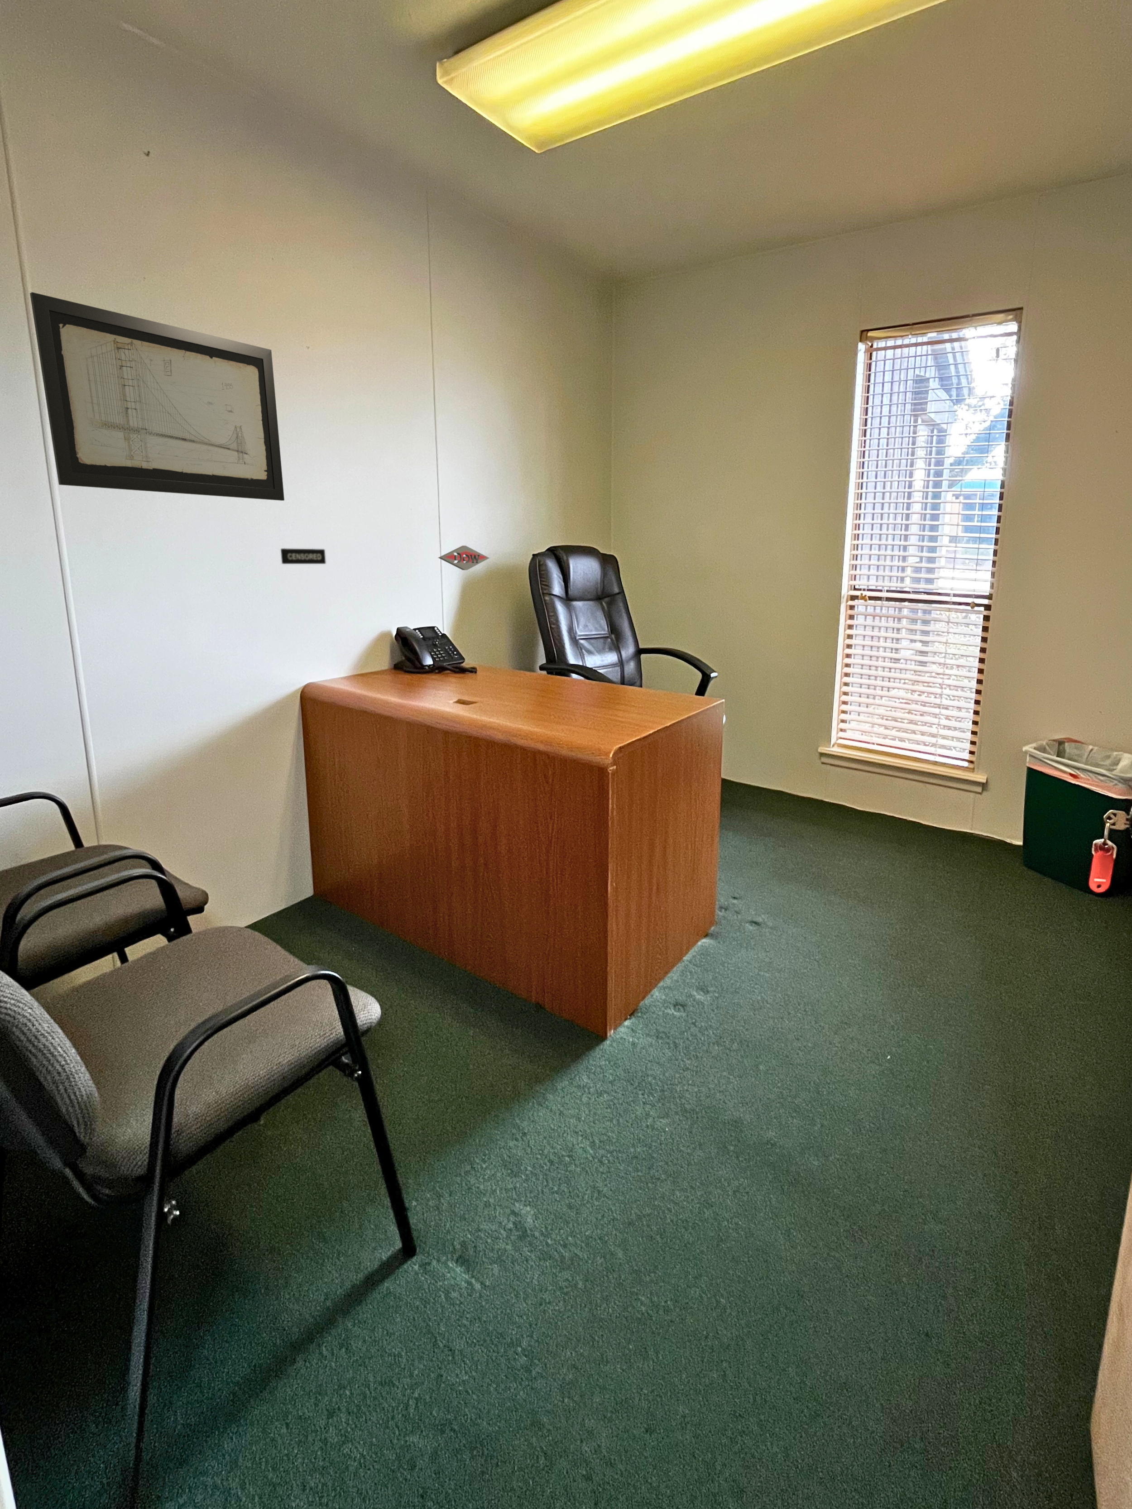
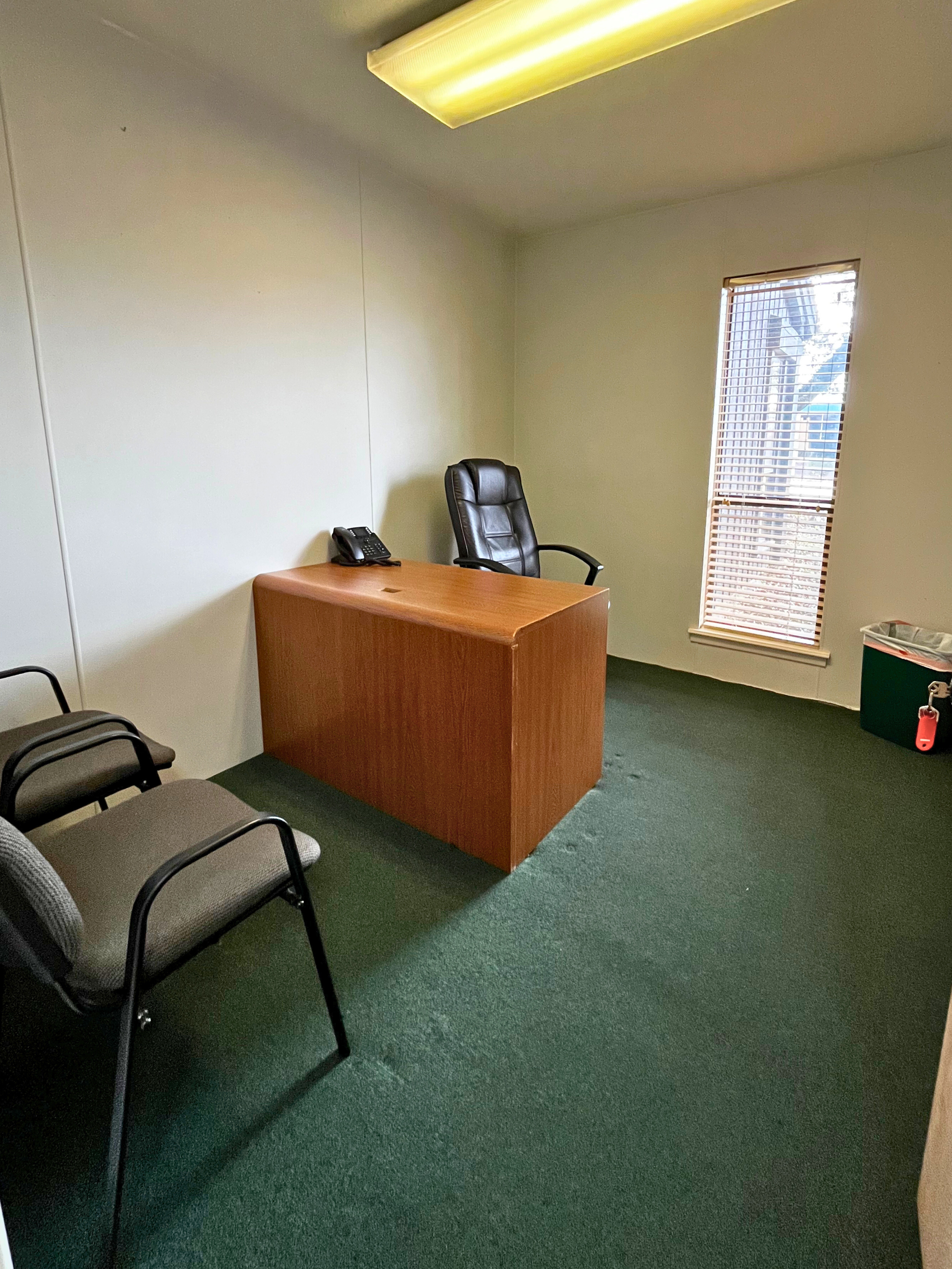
- logo [438,545,490,571]
- wall art [30,291,285,501]
- nameplate [281,548,327,565]
